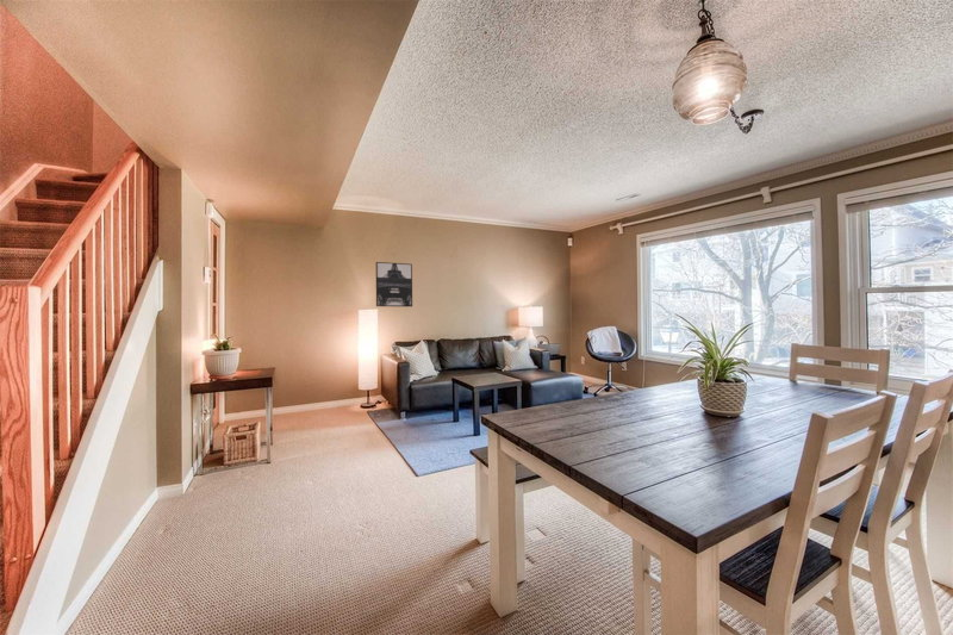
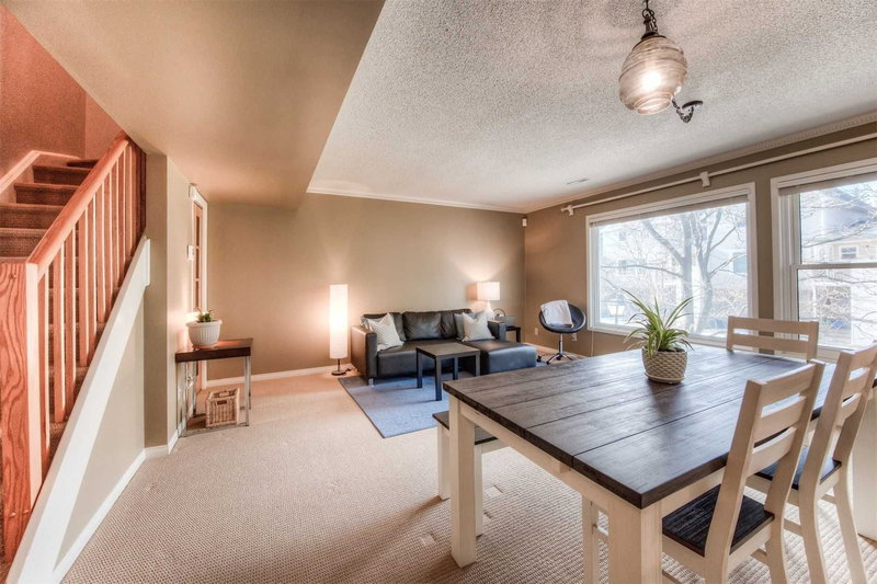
- wall art [375,261,413,307]
